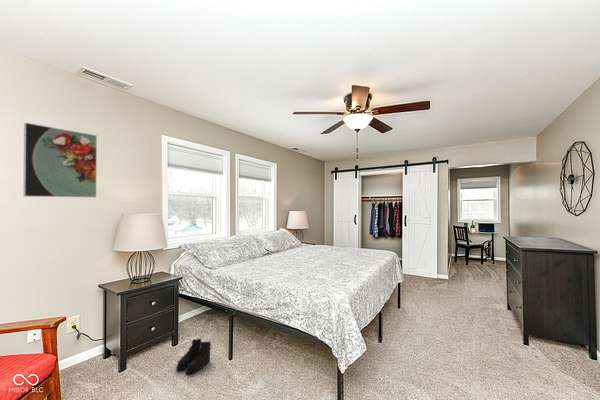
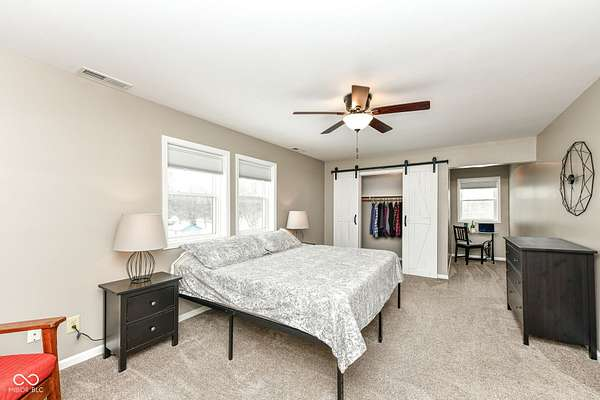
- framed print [22,122,98,198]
- boots [176,338,212,374]
